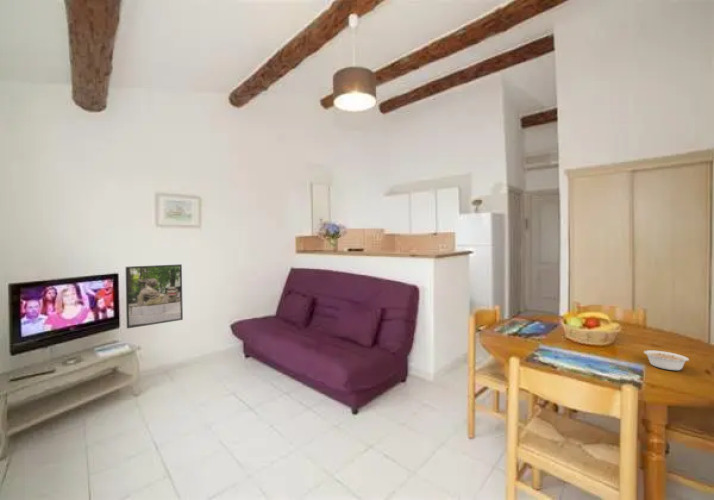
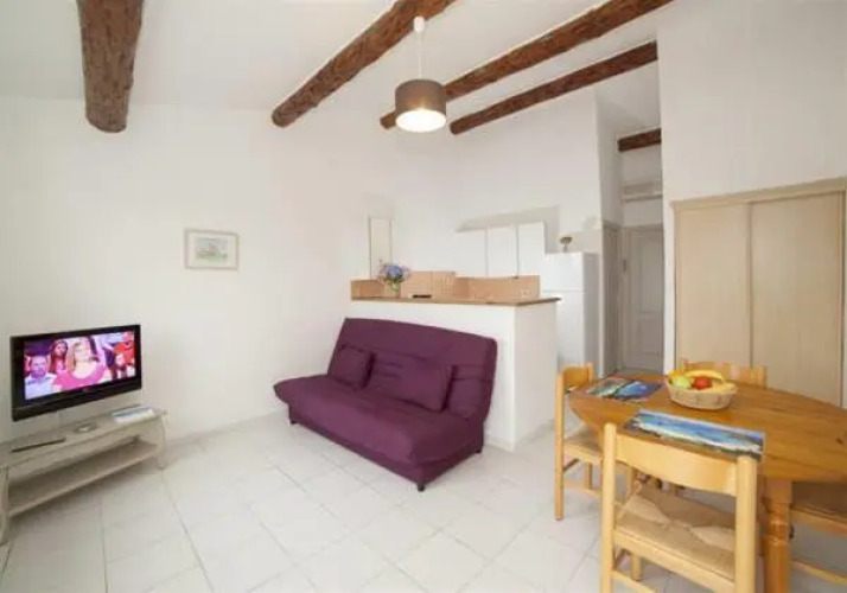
- legume [643,349,690,371]
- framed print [125,263,184,330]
